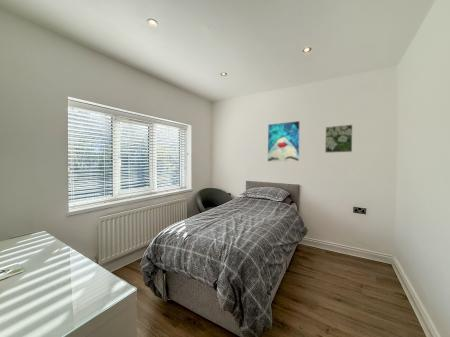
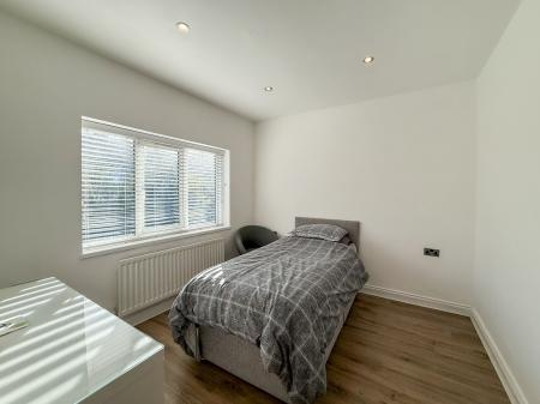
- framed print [324,124,353,154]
- wall art [267,120,301,162]
